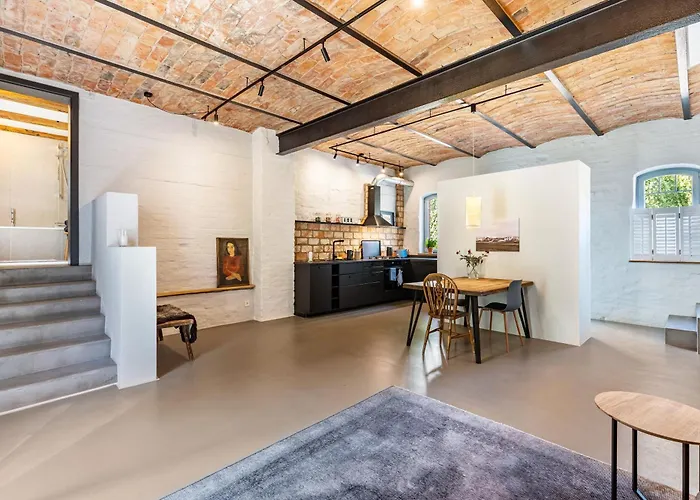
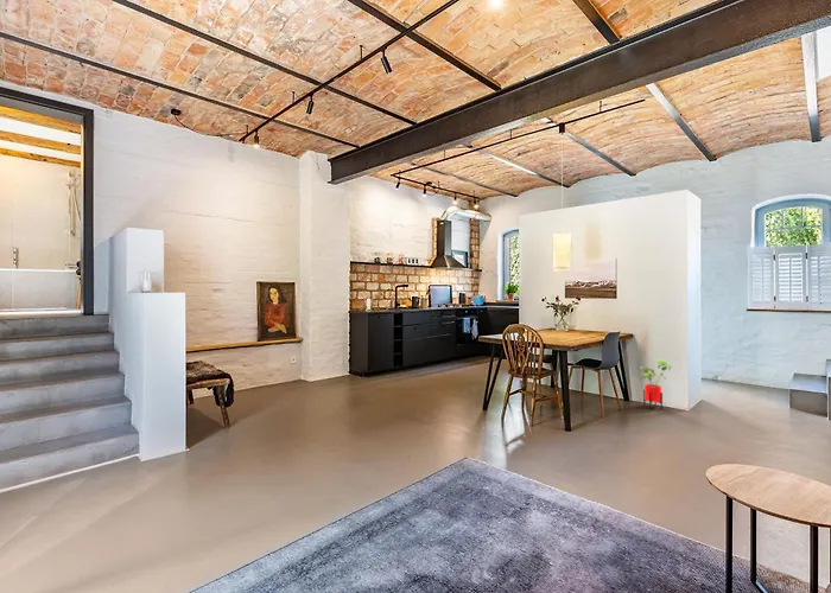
+ house plant [639,359,675,410]
